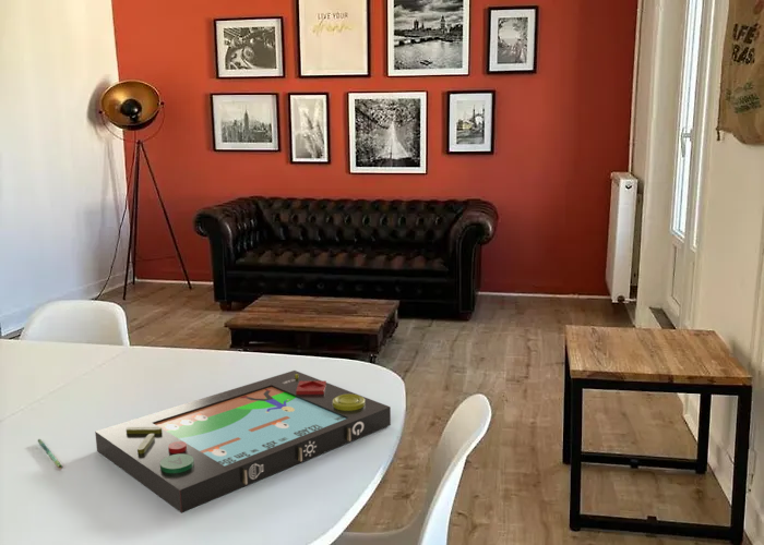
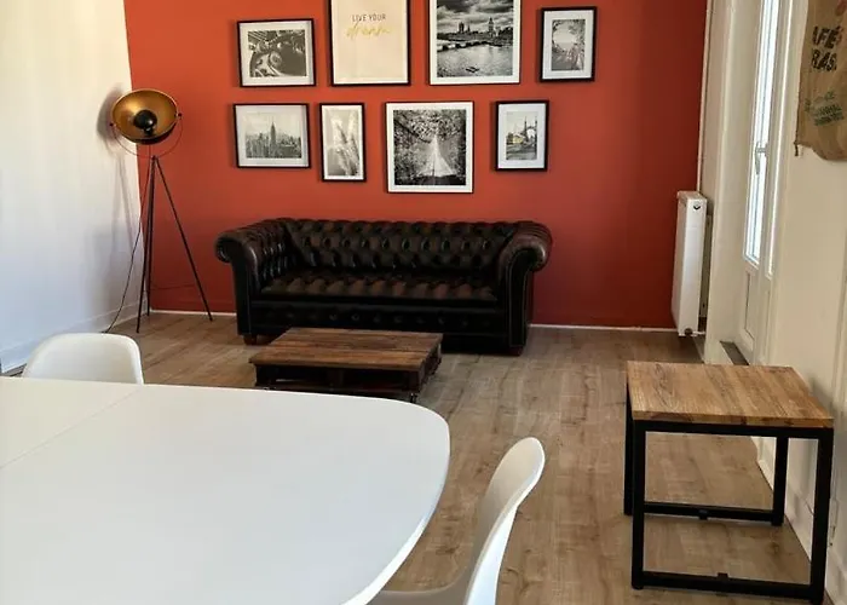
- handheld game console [94,370,392,513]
- pen [36,438,63,470]
